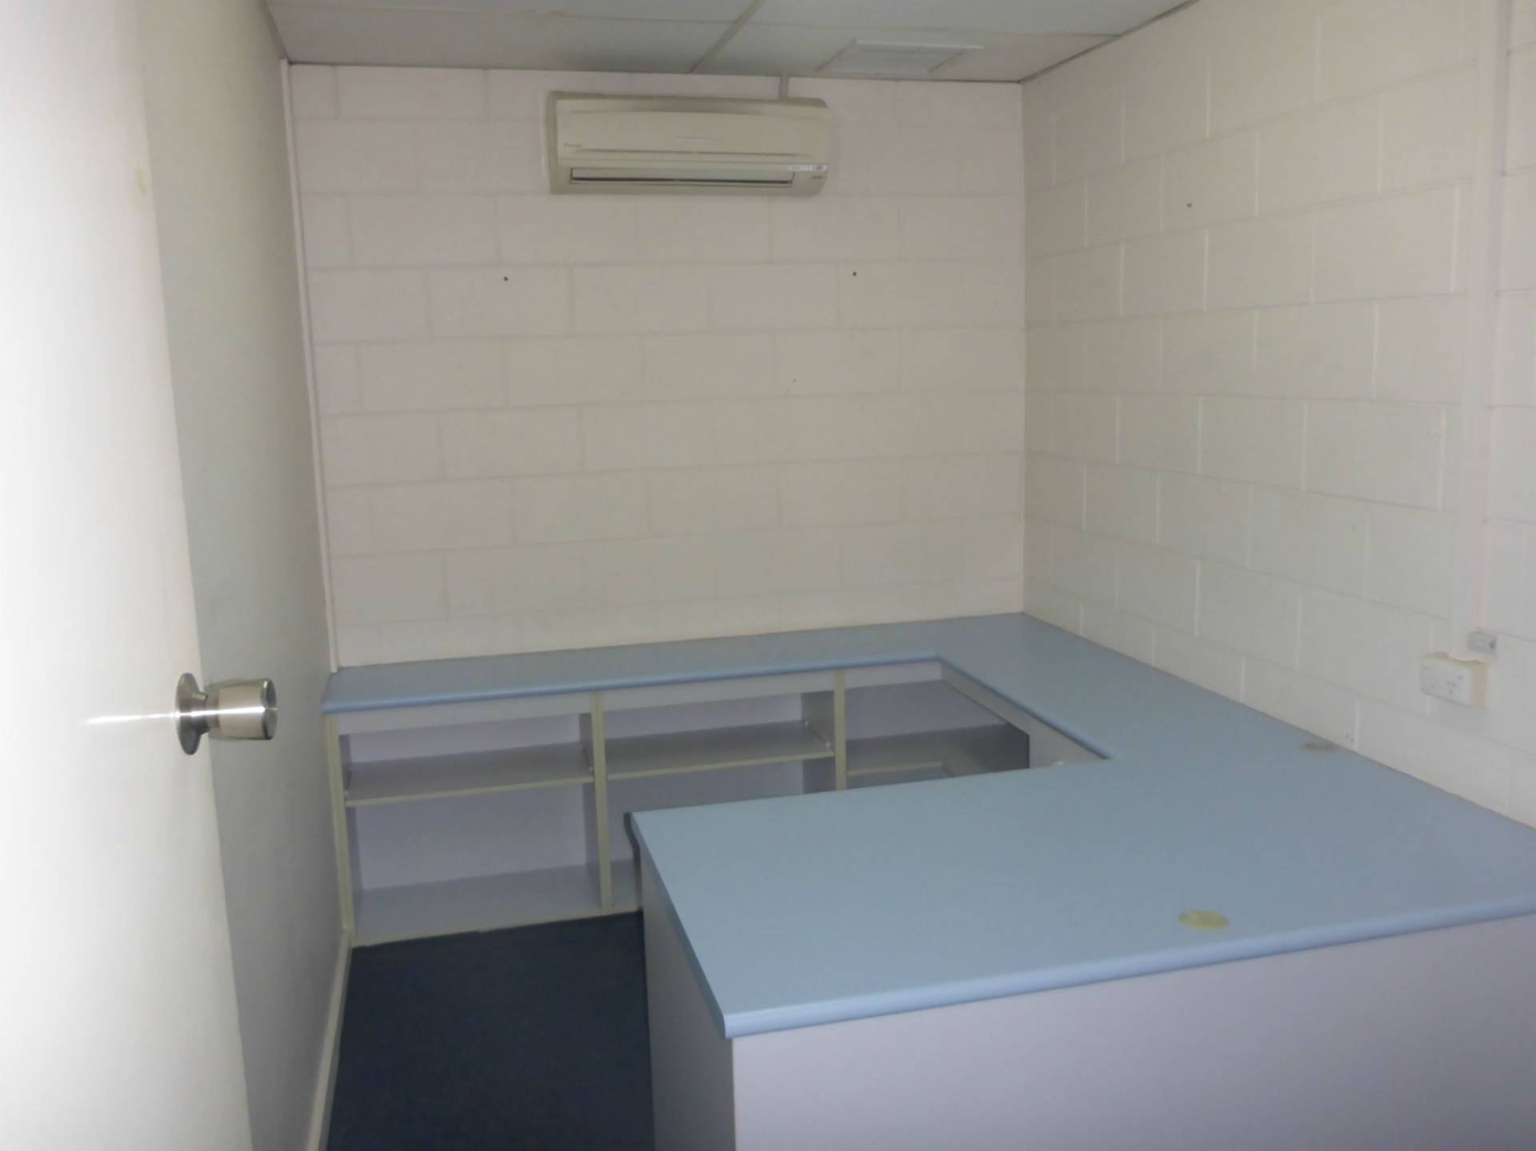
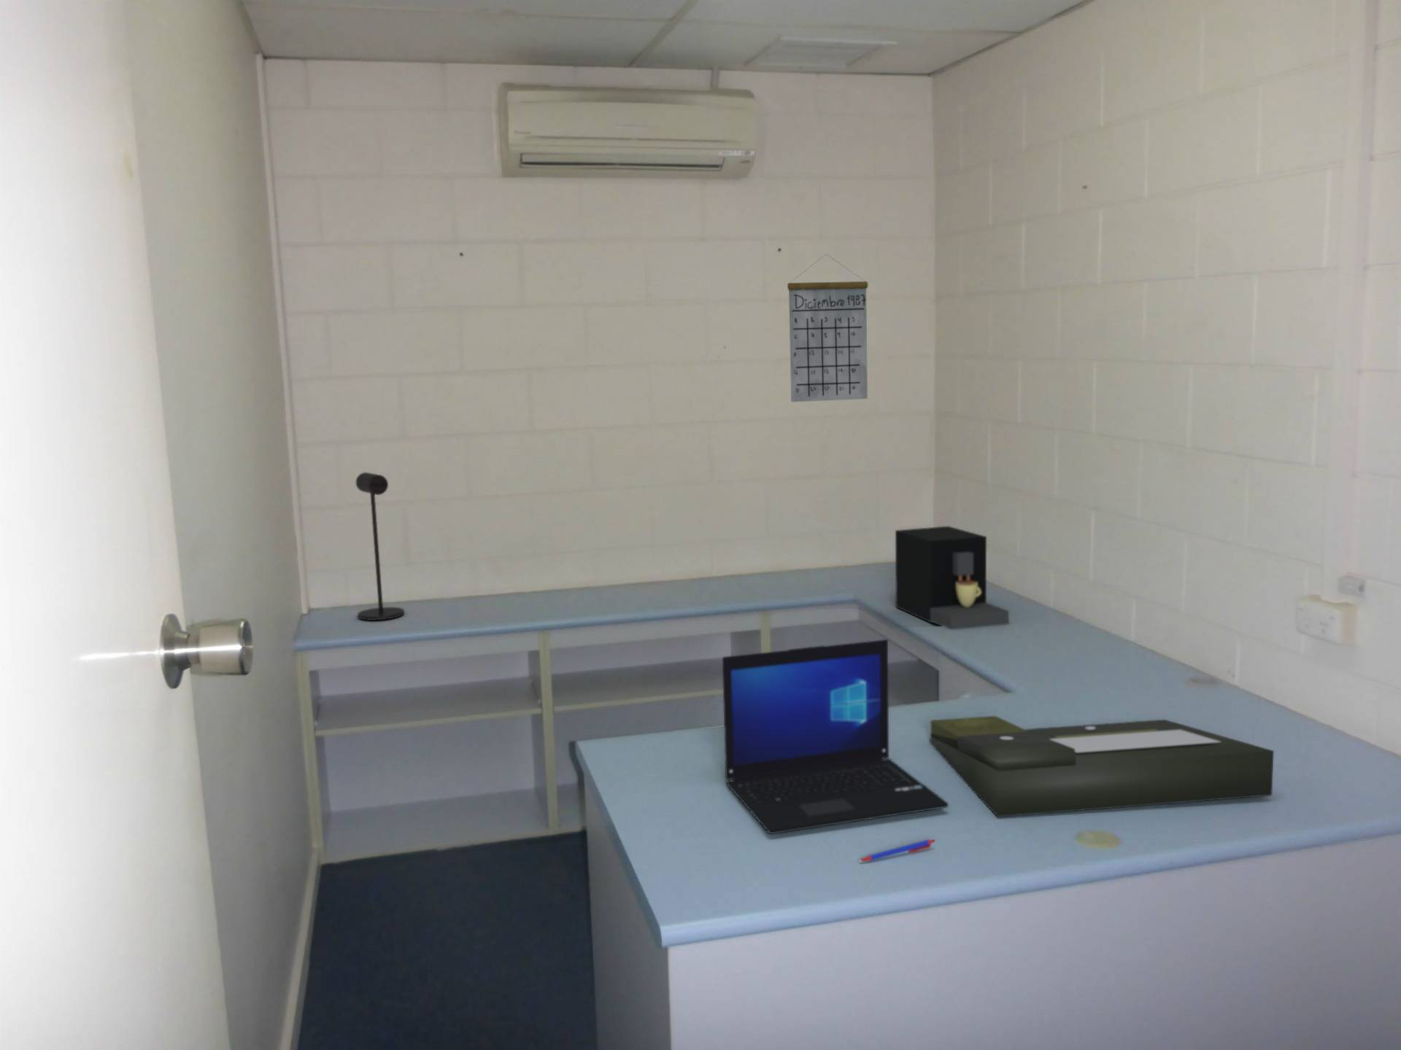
+ laptop [721,639,950,835]
+ desk lamp [355,472,405,621]
+ pen [858,838,937,863]
+ calendar [787,254,869,403]
+ document tray [930,716,1275,818]
+ coffee maker [895,525,1009,631]
